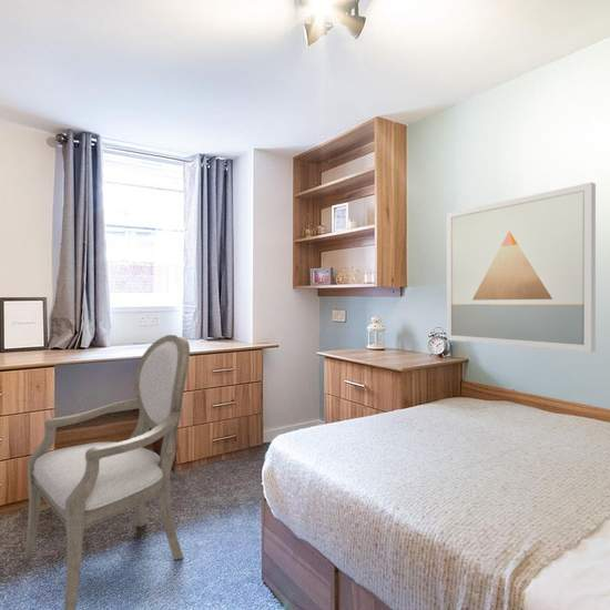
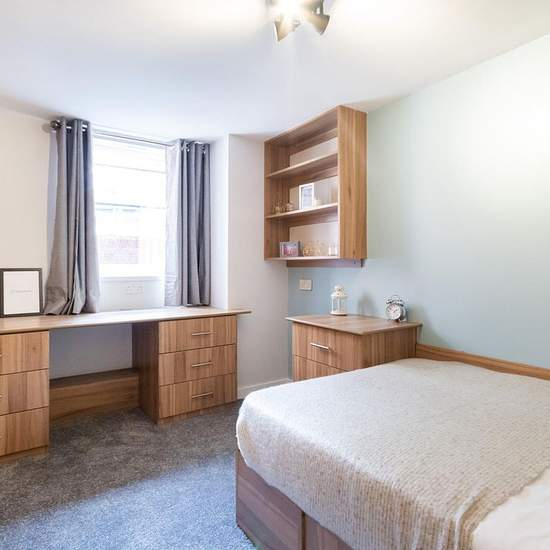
- wall art [446,182,597,353]
- chair [23,334,191,610]
